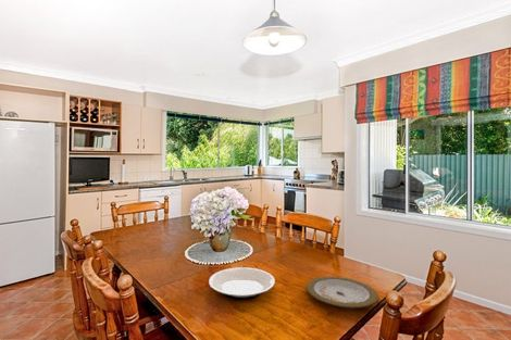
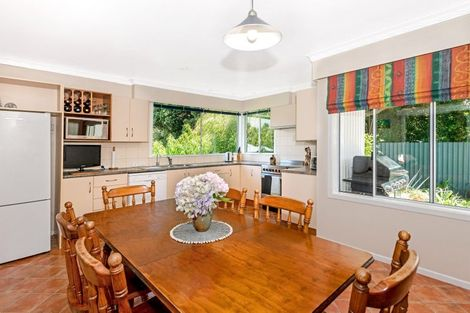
- plate [306,276,379,310]
- plate [208,266,276,300]
